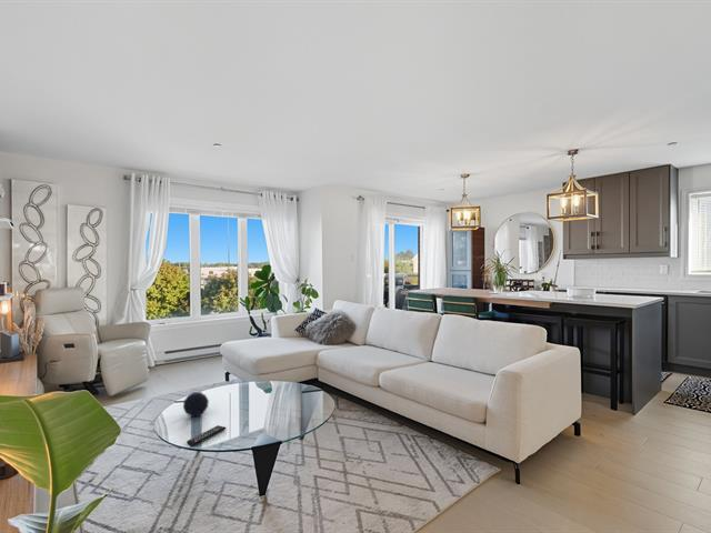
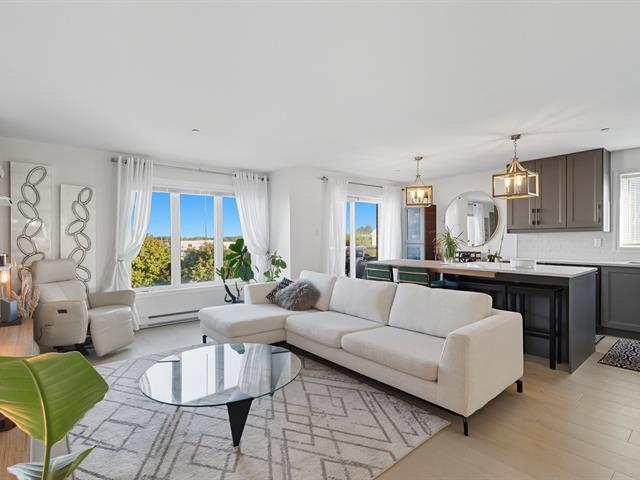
- decorative orb [182,391,210,418]
- remote control [186,424,227,447]
